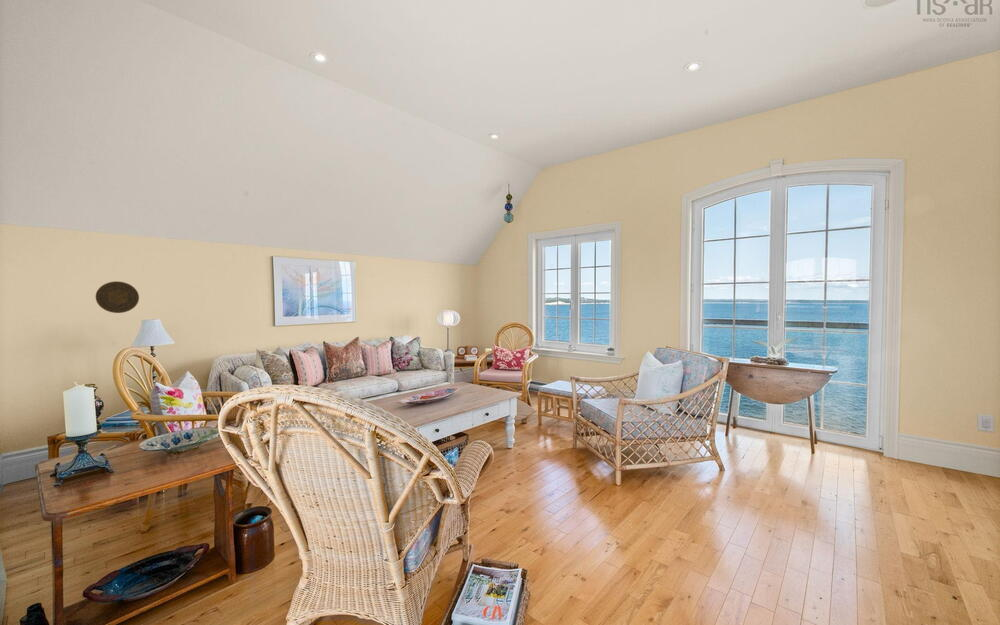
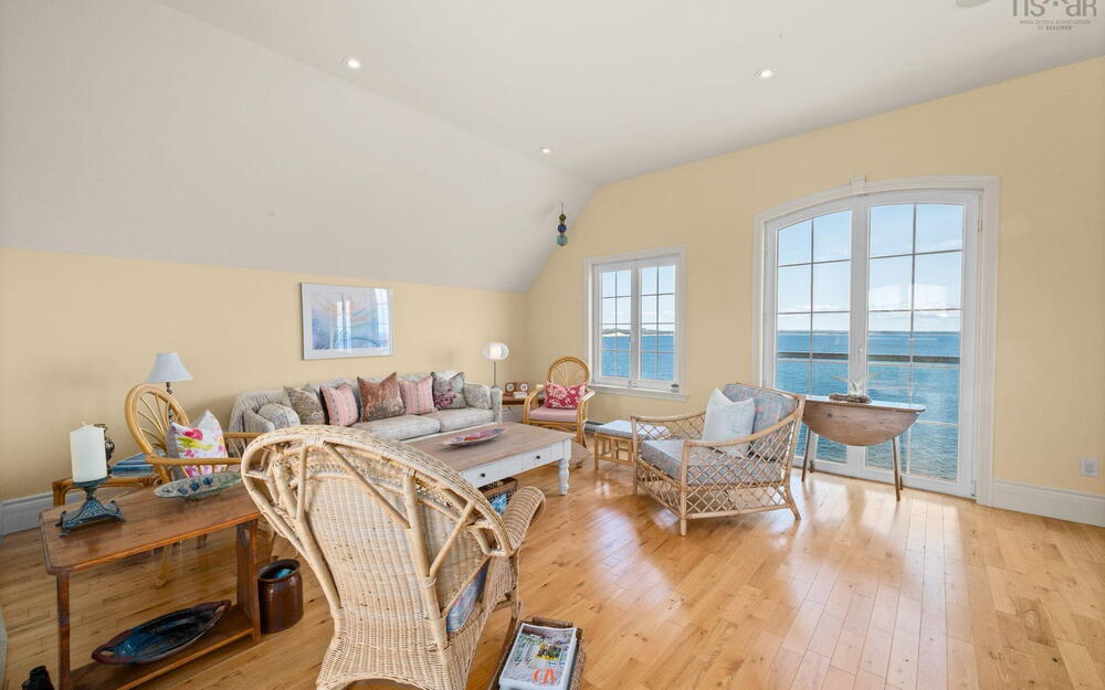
- decorative plate [95,280,140,314]
